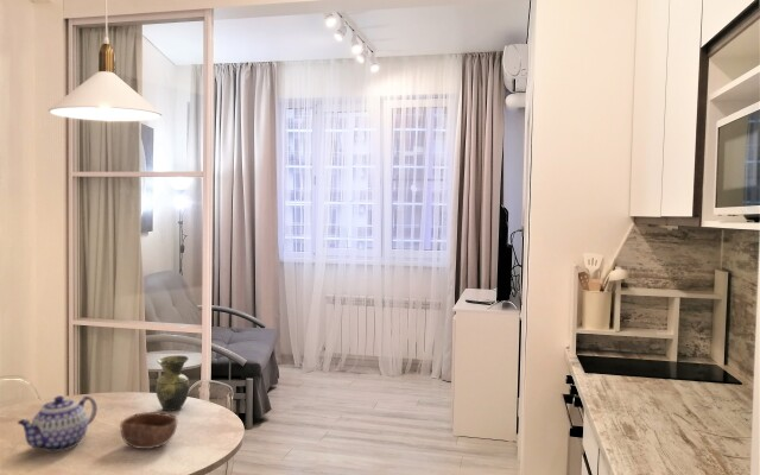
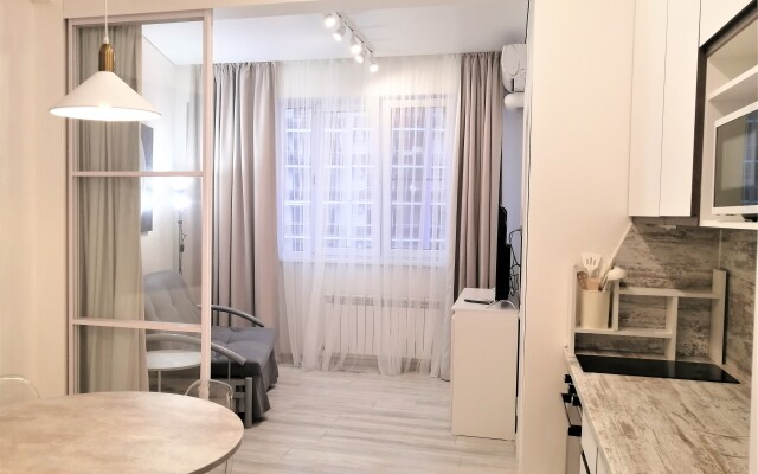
- teapot [17,394,99,452]
- vase [154,354,191,412]
- bowl [119,411,178,450]
